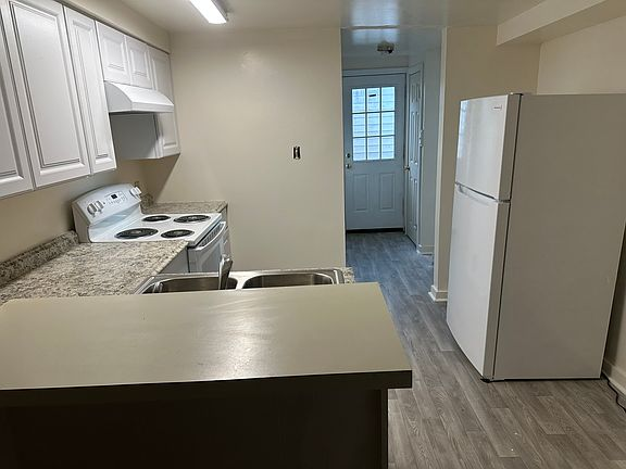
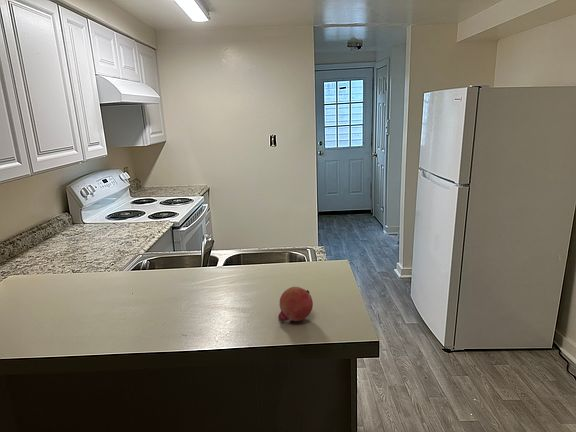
+ fruit [277,286,314,323]
